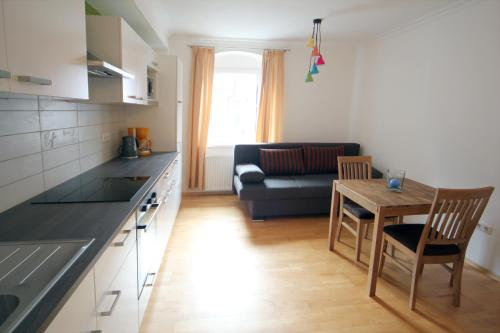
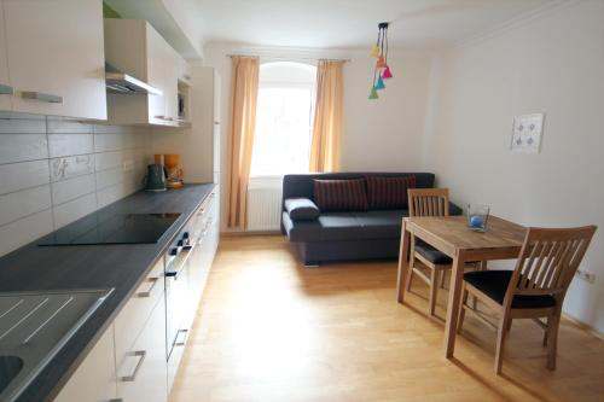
+ wall art [507,111,547,155]
